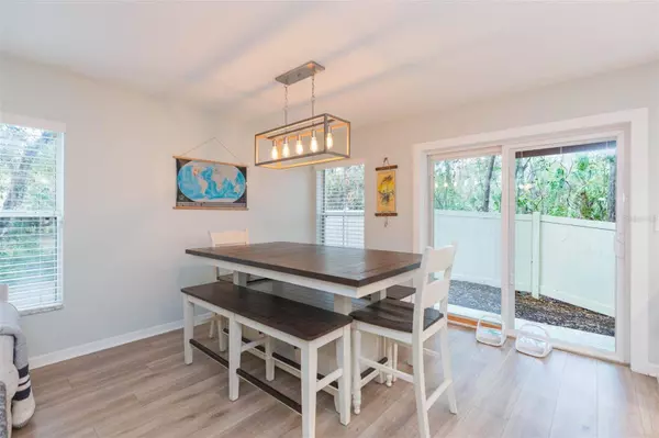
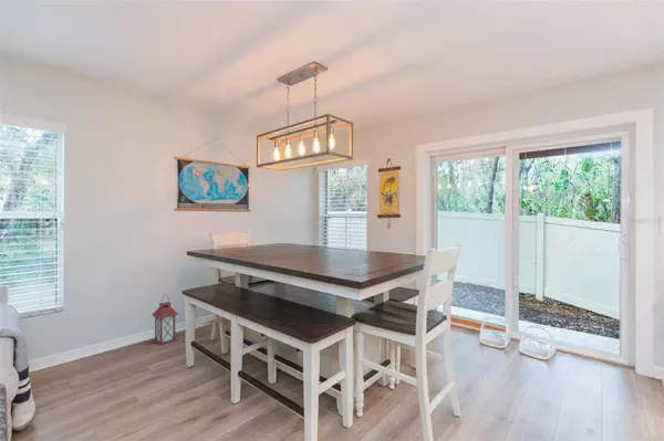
+ lantern [151,293,179,346]
